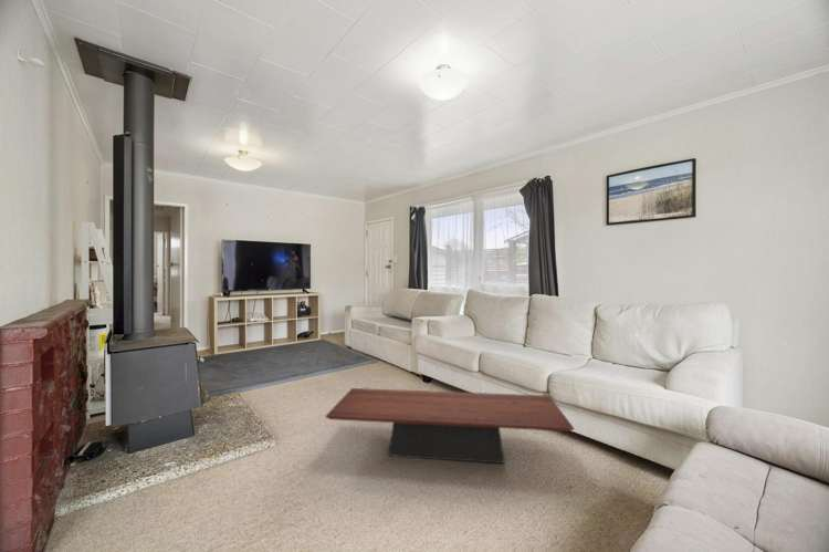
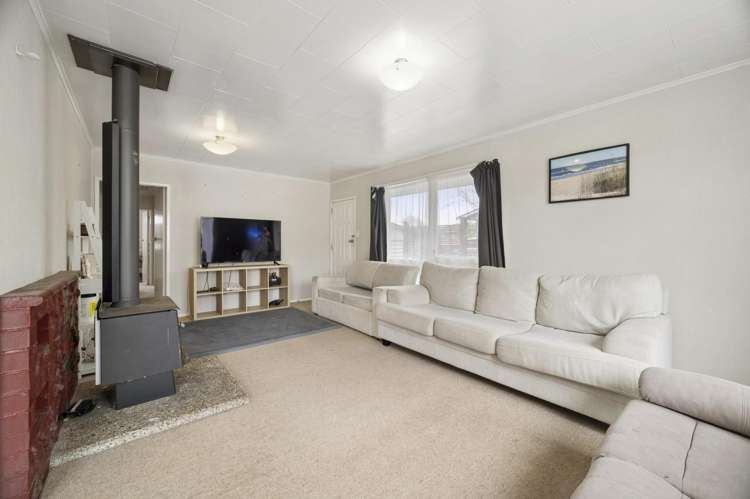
- coffee table [324,387,576,465]
